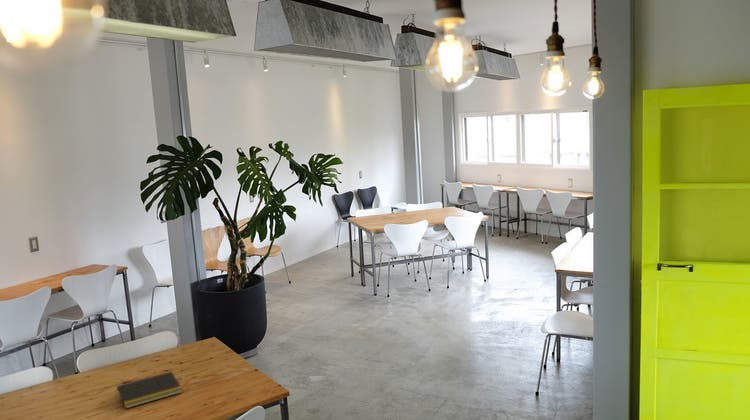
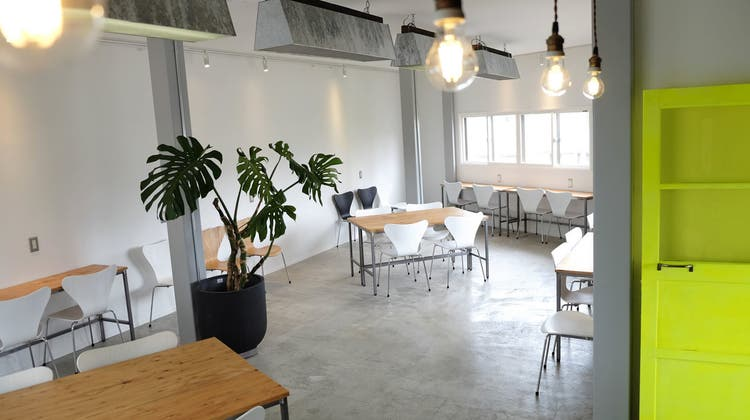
- notepad [115,370,184,409]
